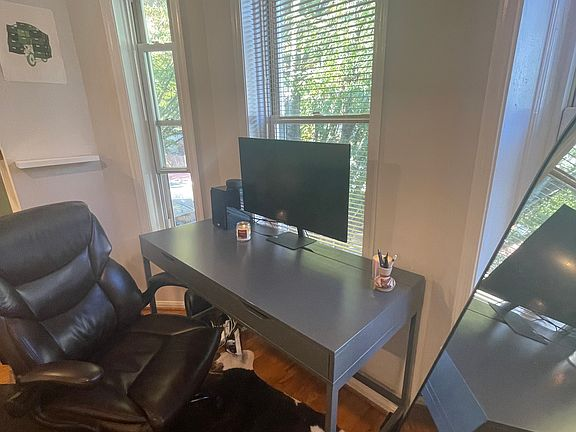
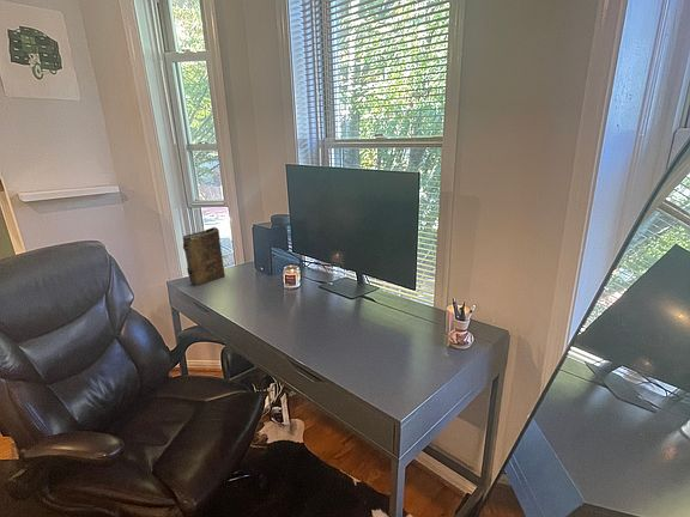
+ book [182,226,226,286]
